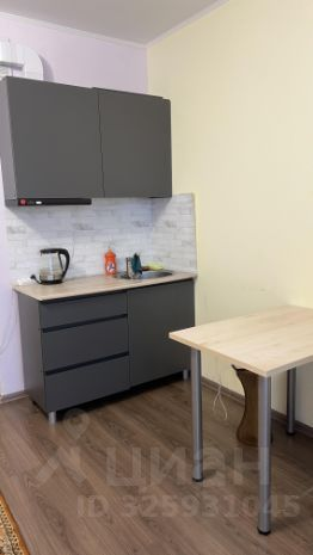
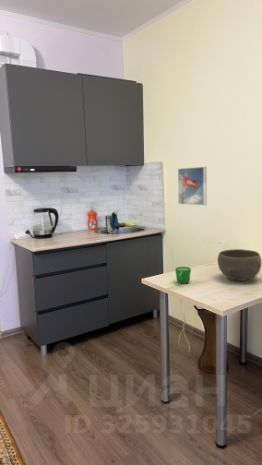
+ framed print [177,166,208,206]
+ bowl [217,248,262,282]
+ mug [174,266,192,284]
